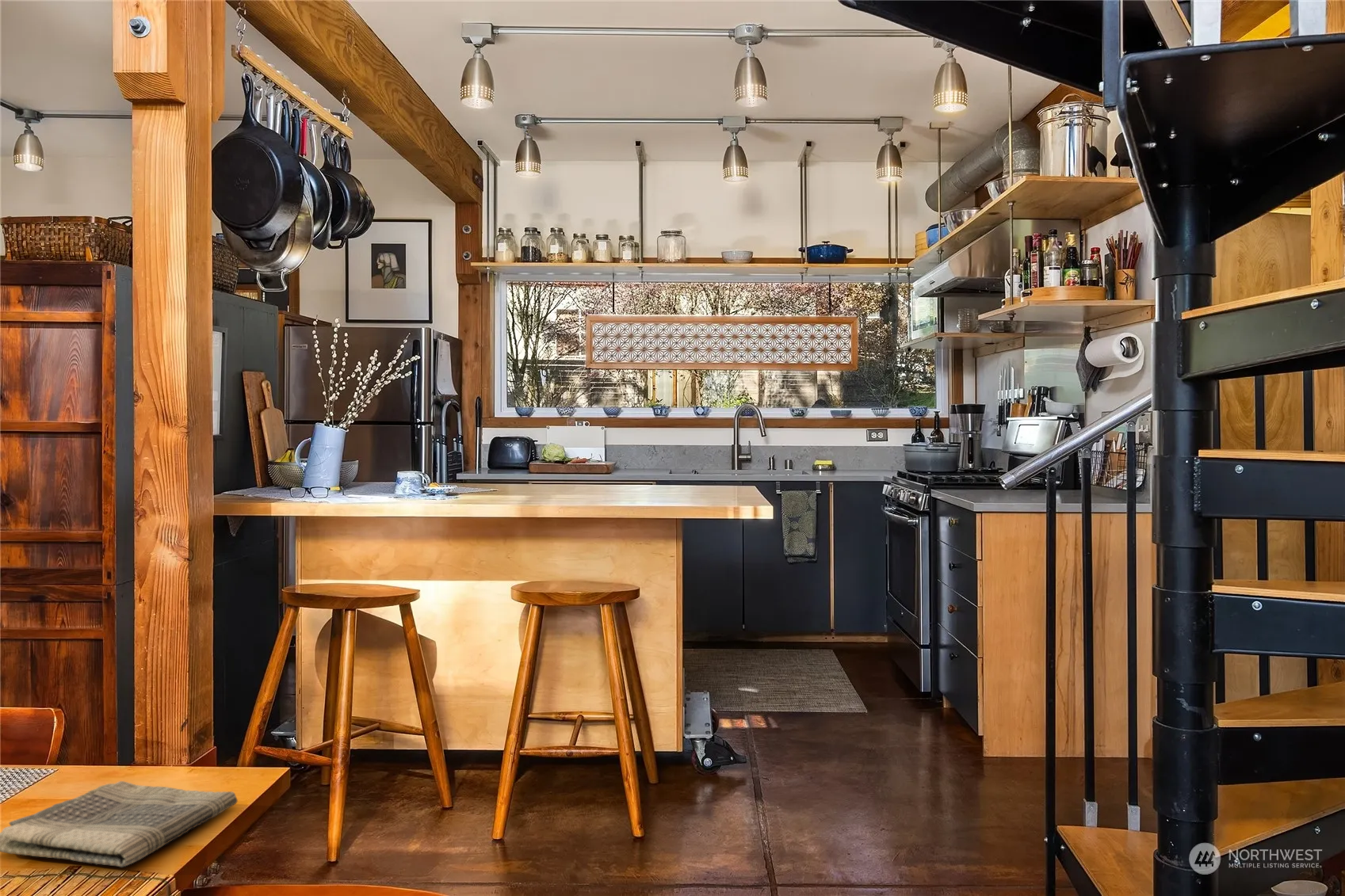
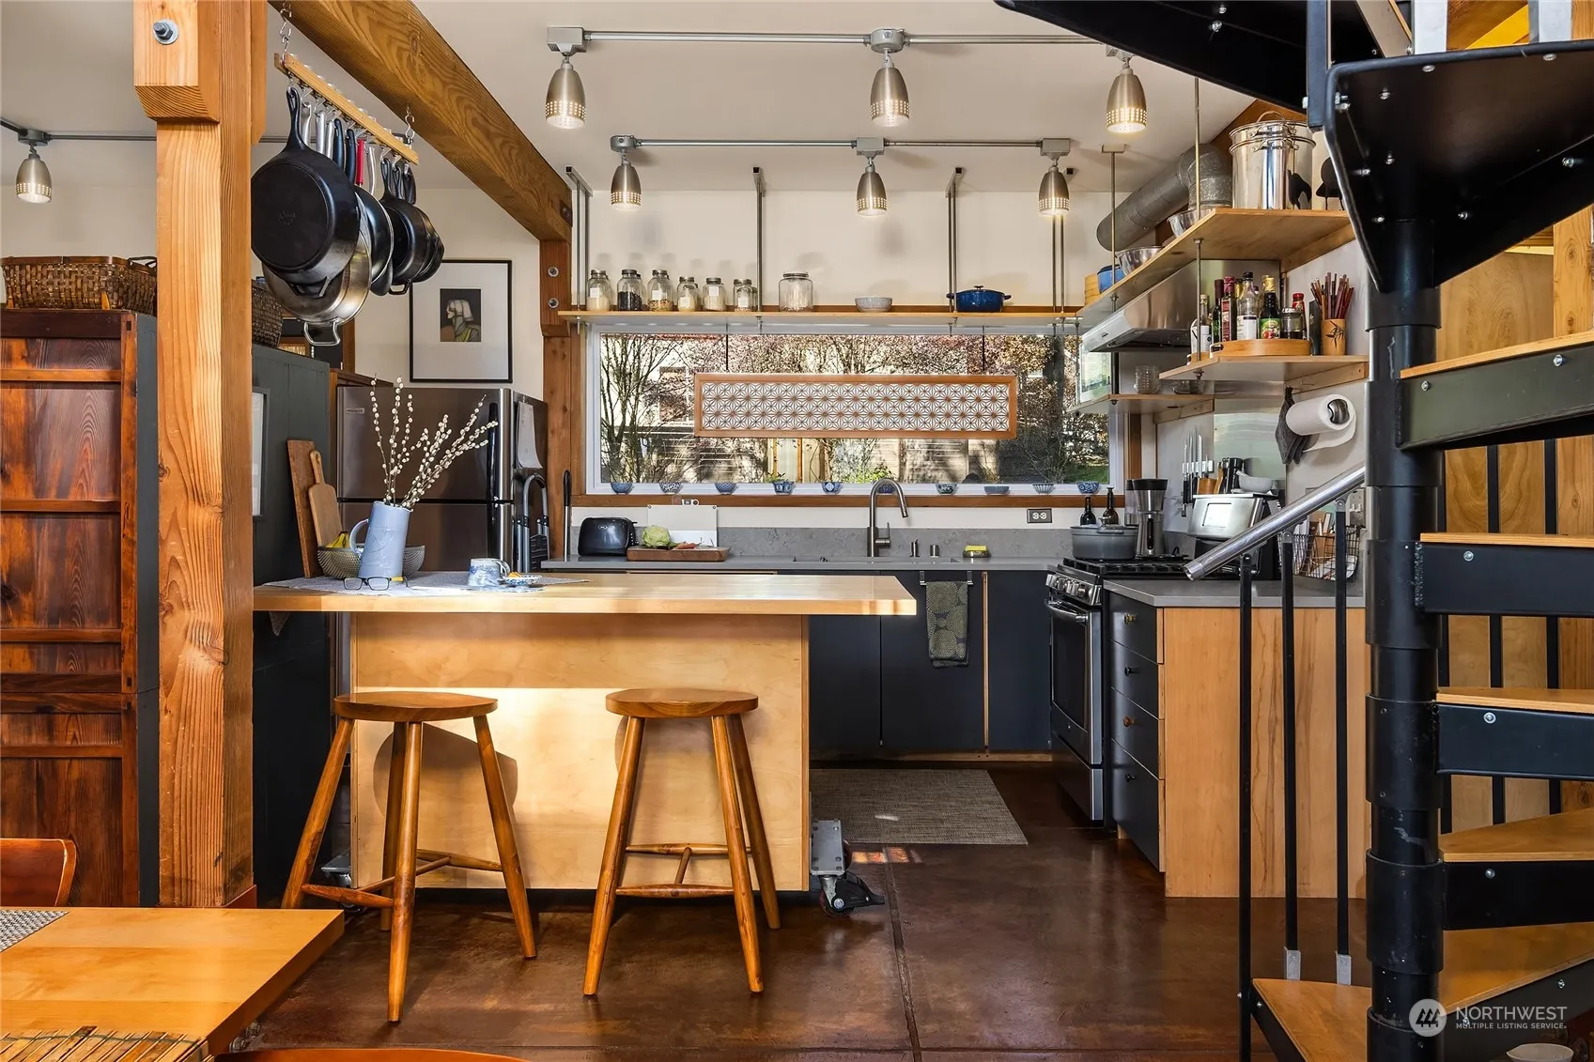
- dish towel [0,780,239,868]
